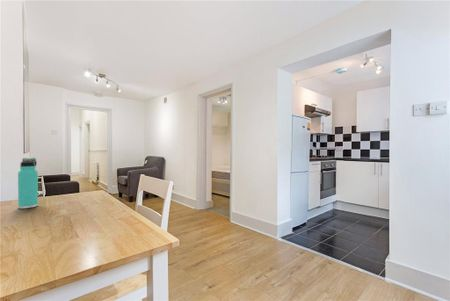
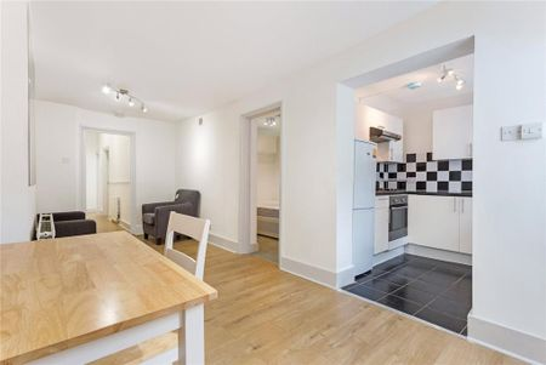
- thermos bottle [17,157,39,210]
